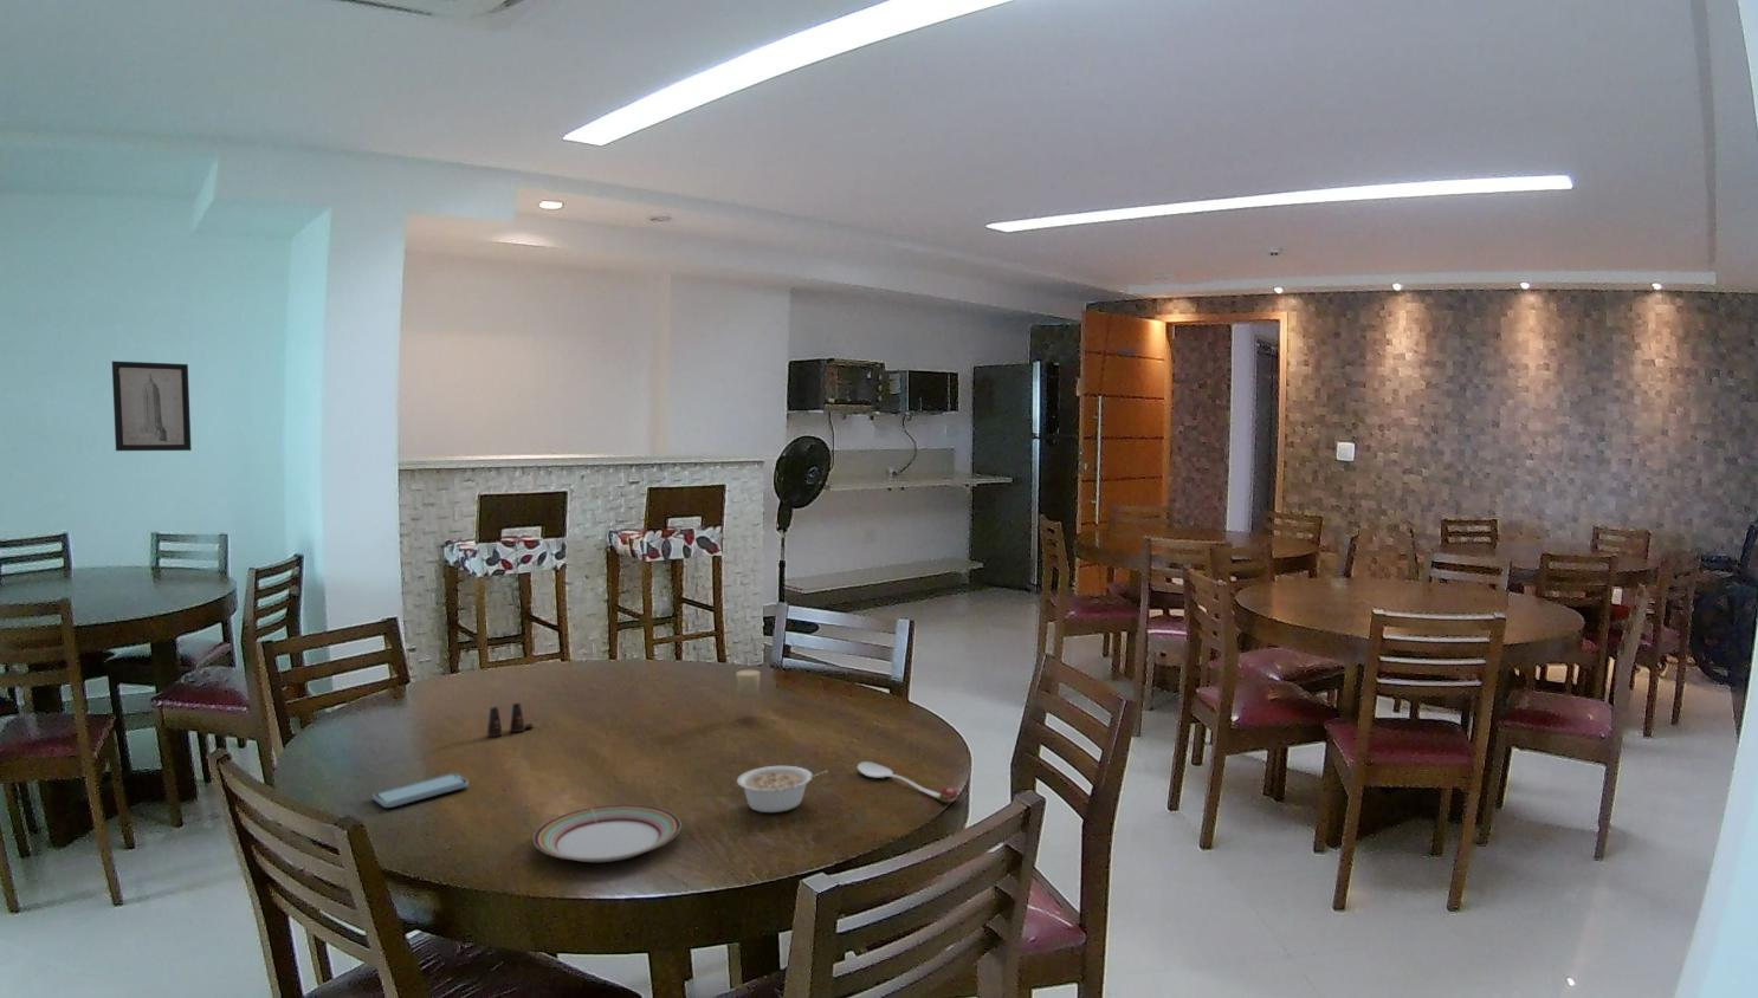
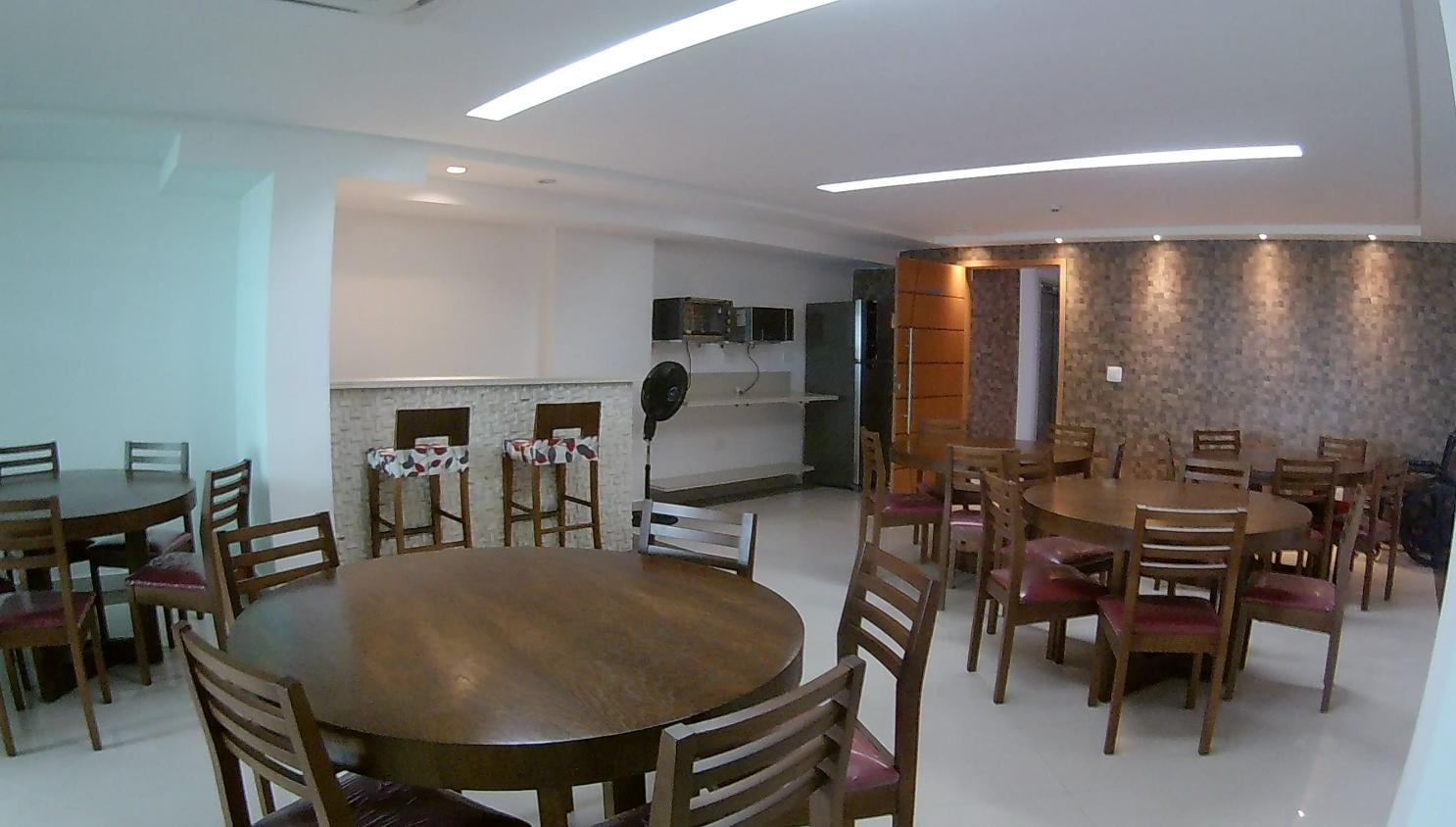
- plate [532,803,682,863]
- legume [735,765,829,813]
- salt shaker [487,702,534,737]
- smartphone [372,772,470,809]
- candle [734,670,762,700]
- wall art [111,360,193,451]
- spoon [855,760,961,803]
